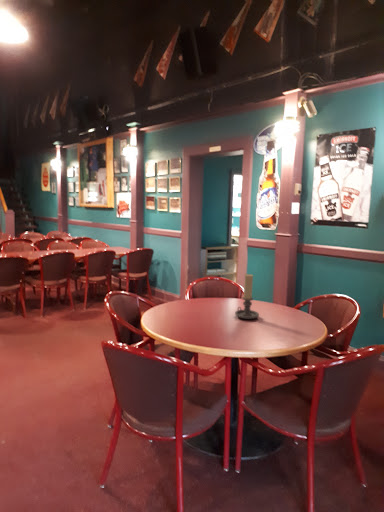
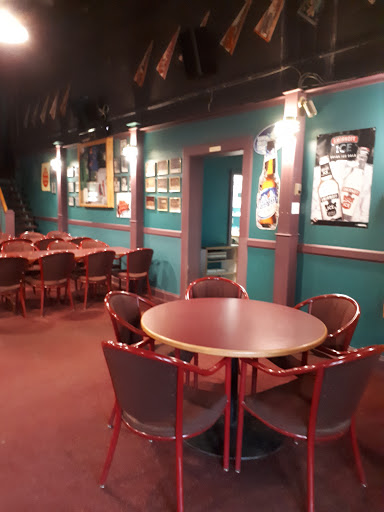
- candle holder [234,273,260,320]
